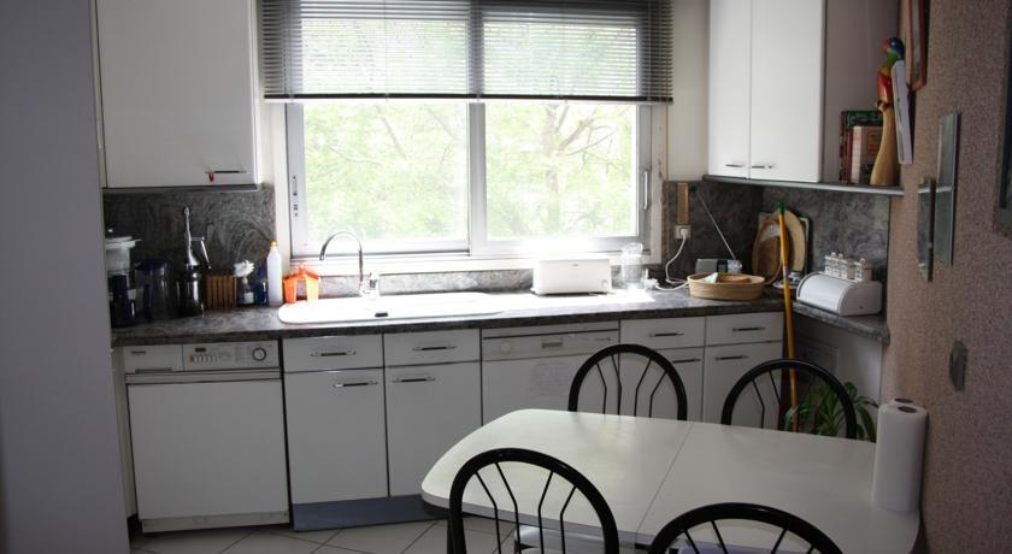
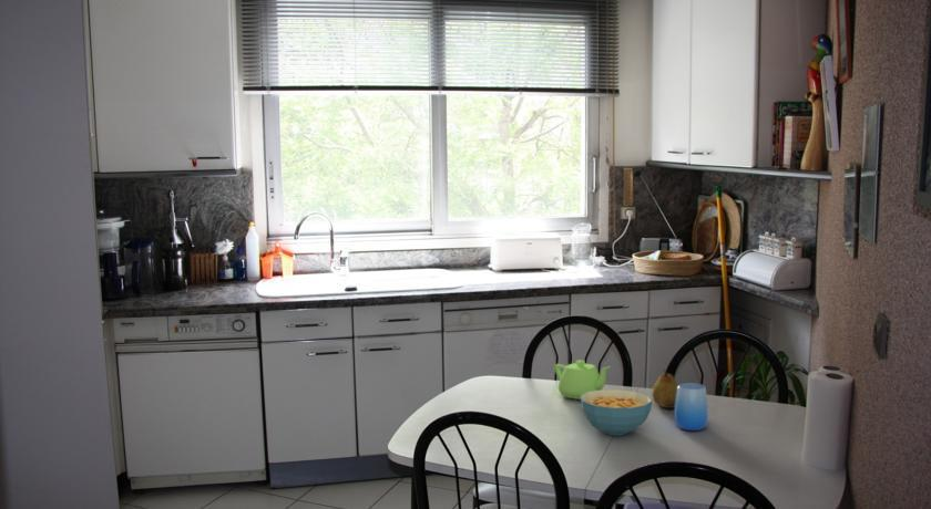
+ teapot [553,360,612,401]
+ cereal bowl [580,388,653,436]
+ cup [674,382,709,432]
+ fruit [651,368,679,409]
